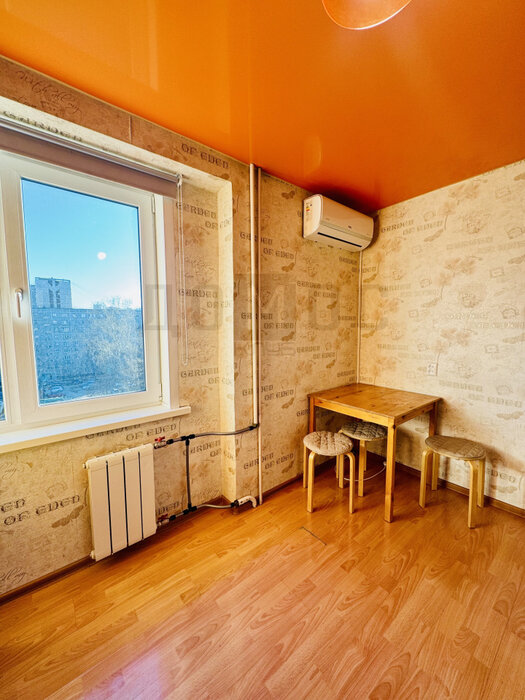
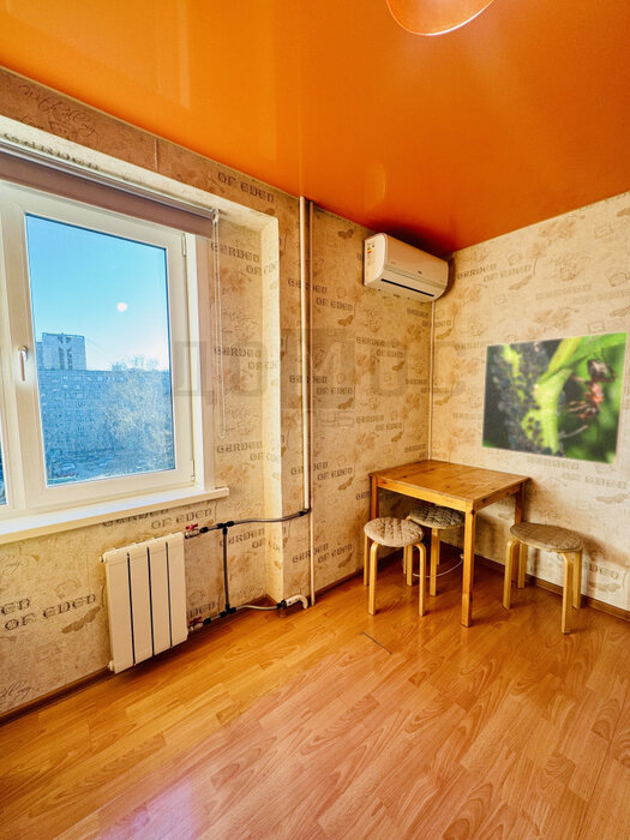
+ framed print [480,330,630,467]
